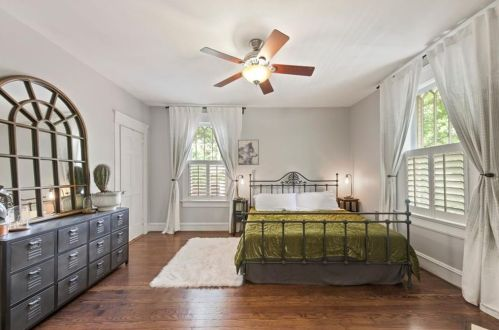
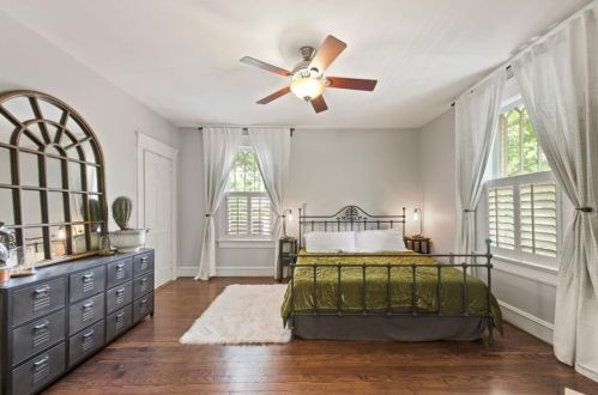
- wall art [237,139,260,166]
